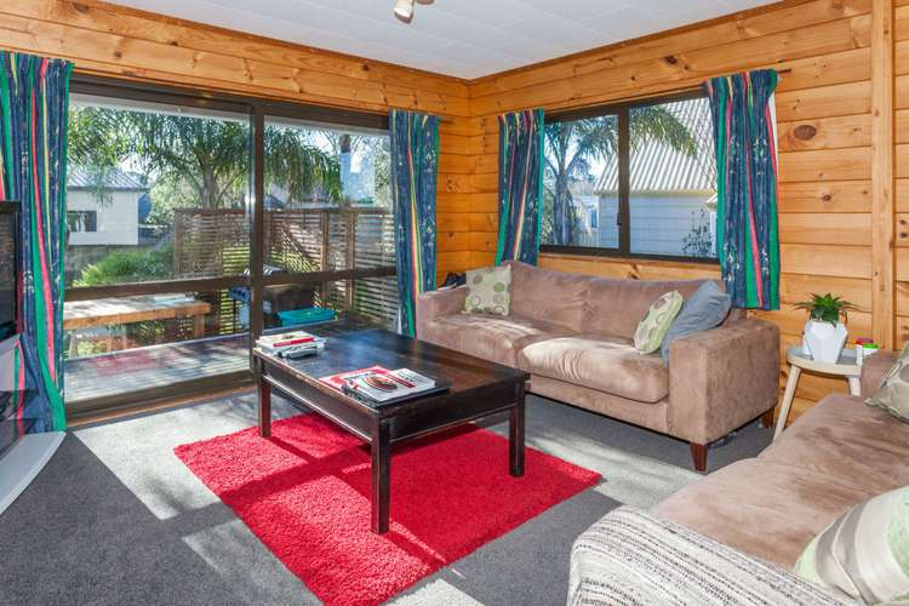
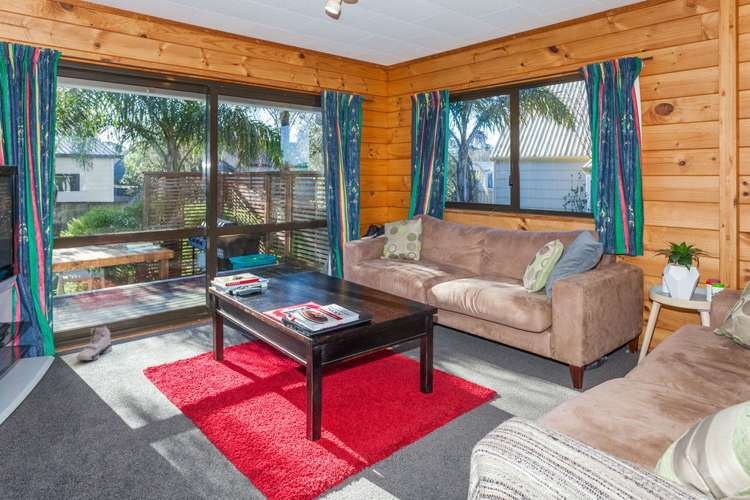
+ sneaker [76,325,113,361]
